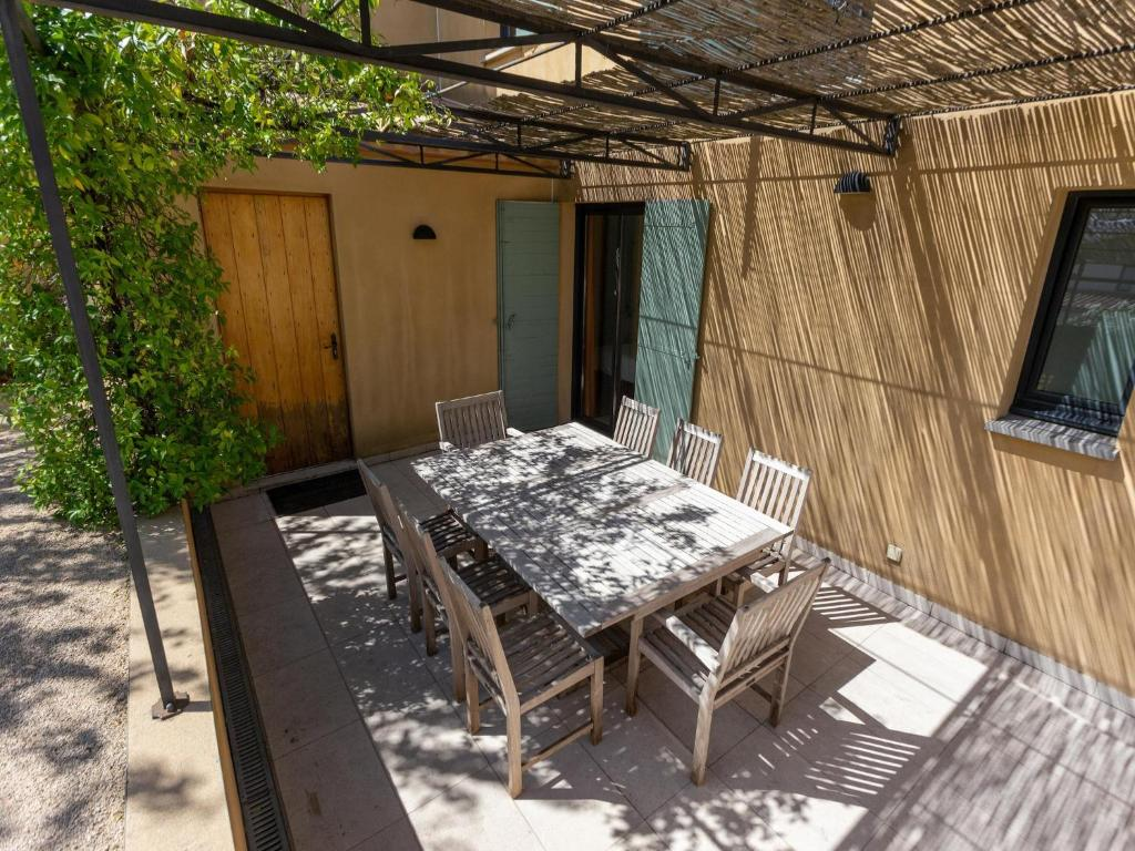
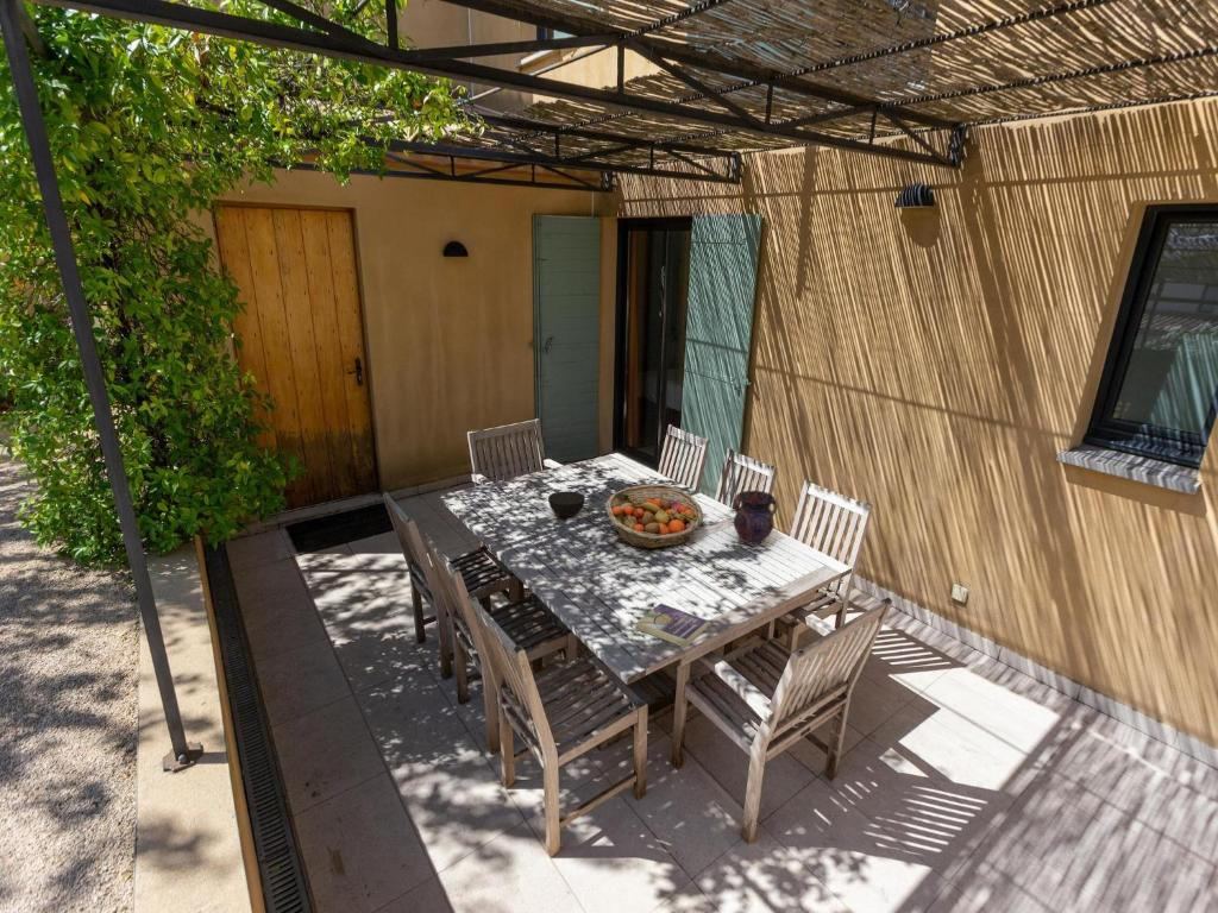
+ book [634,603,710,649]
+ fruit basket [605,483,704,549]
+ bowl [547,490,586,517]
+ vase [733,490,779,546]
